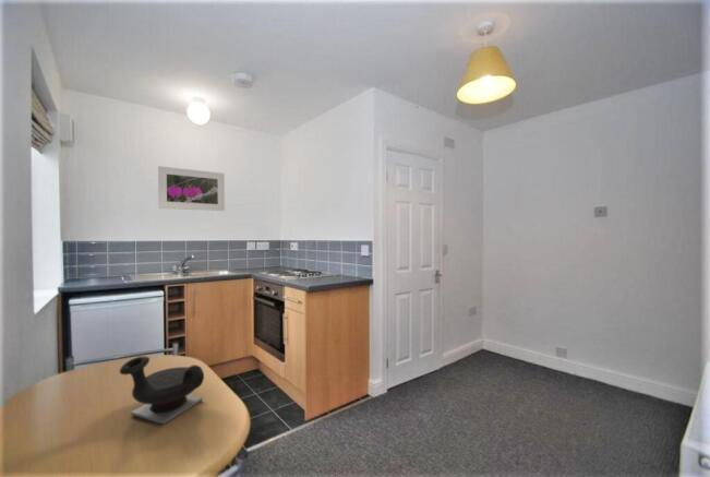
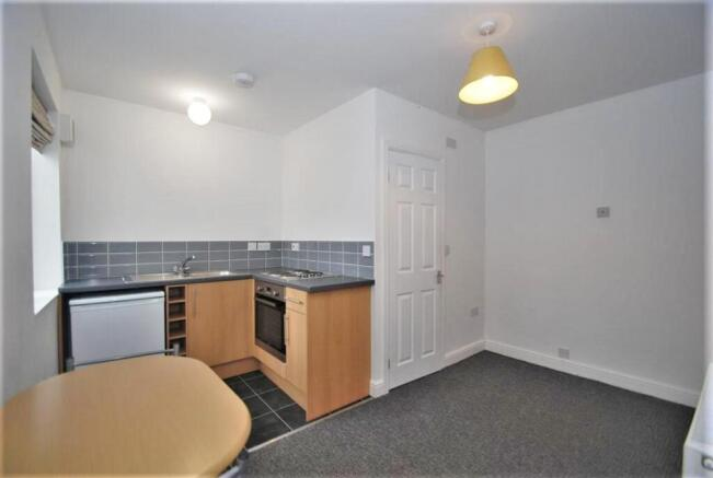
- teapot [119,355,205,426]
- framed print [157,165,226,212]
